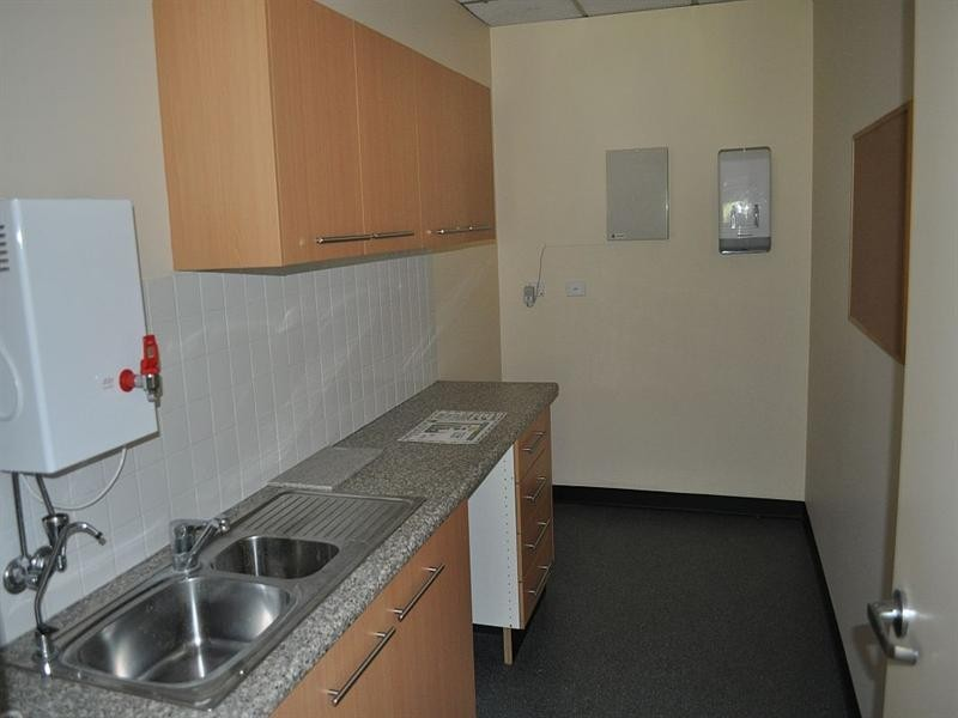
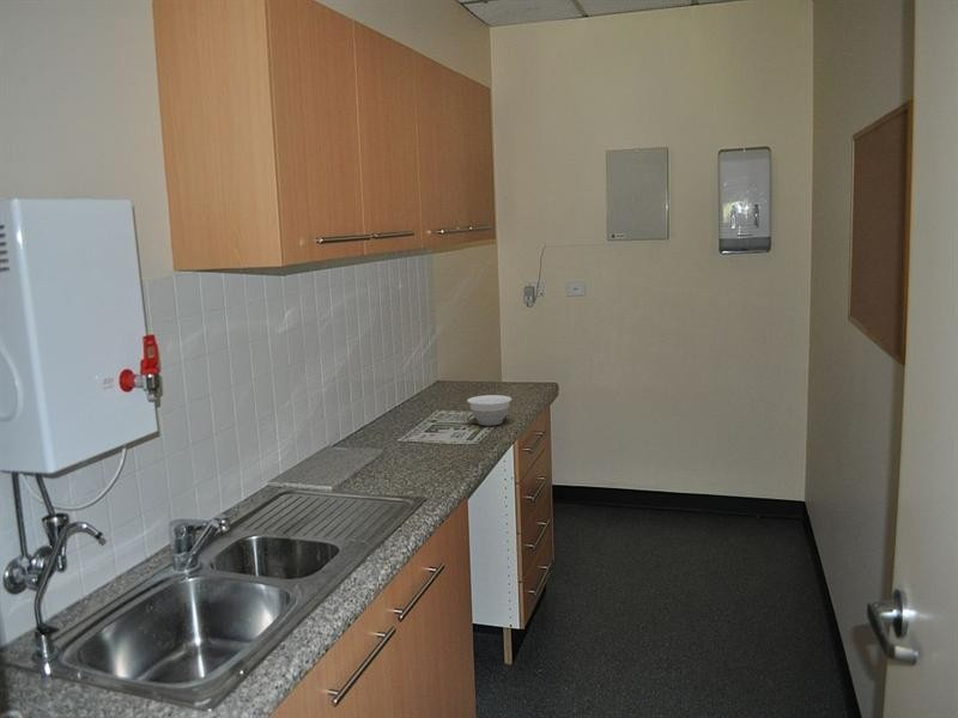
+ bowl [466,394,513,426]
